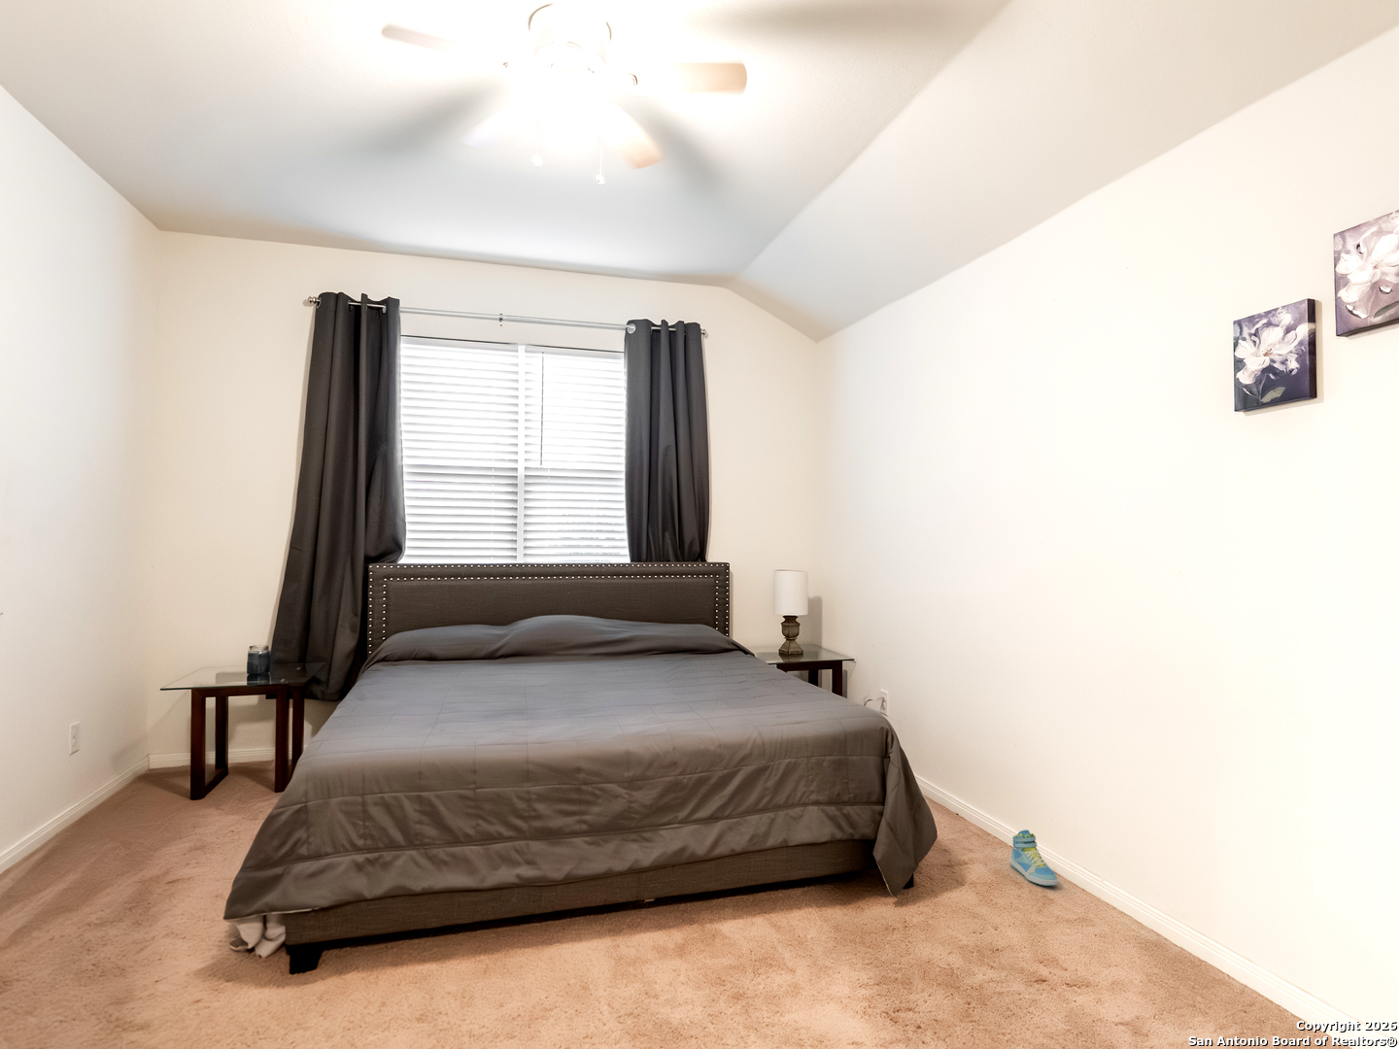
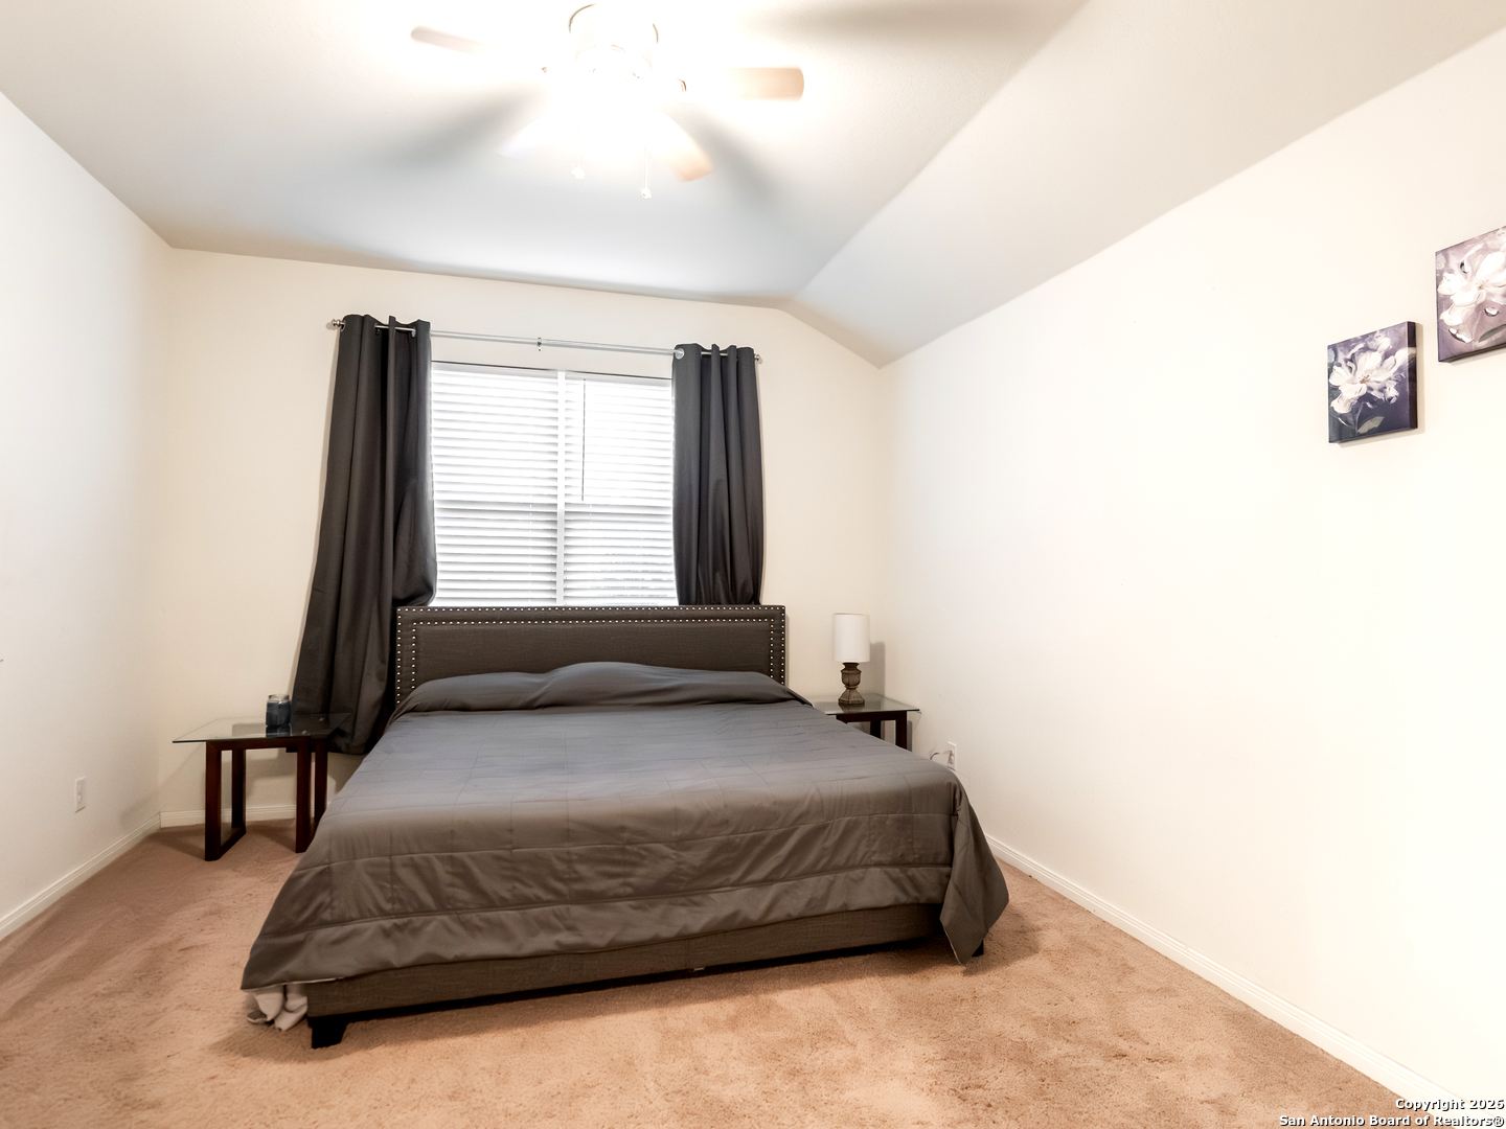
- sneaker [1009,830,1059,887]
